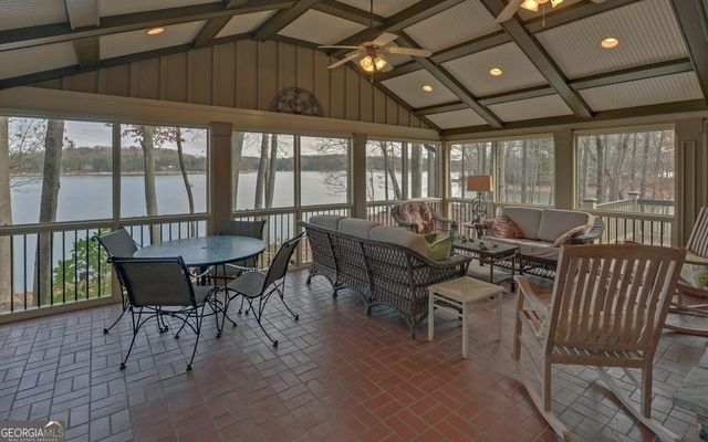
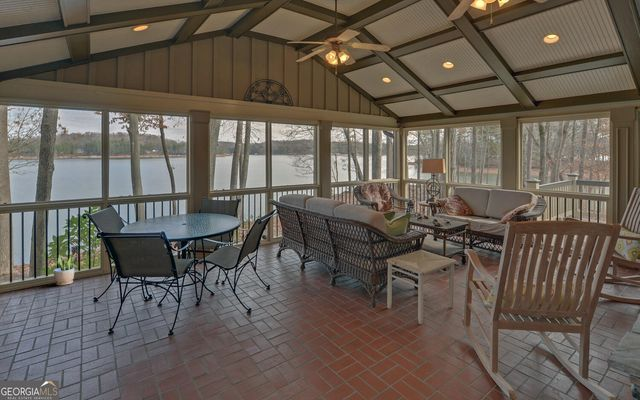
+ potted plant [53,252,75,286]
